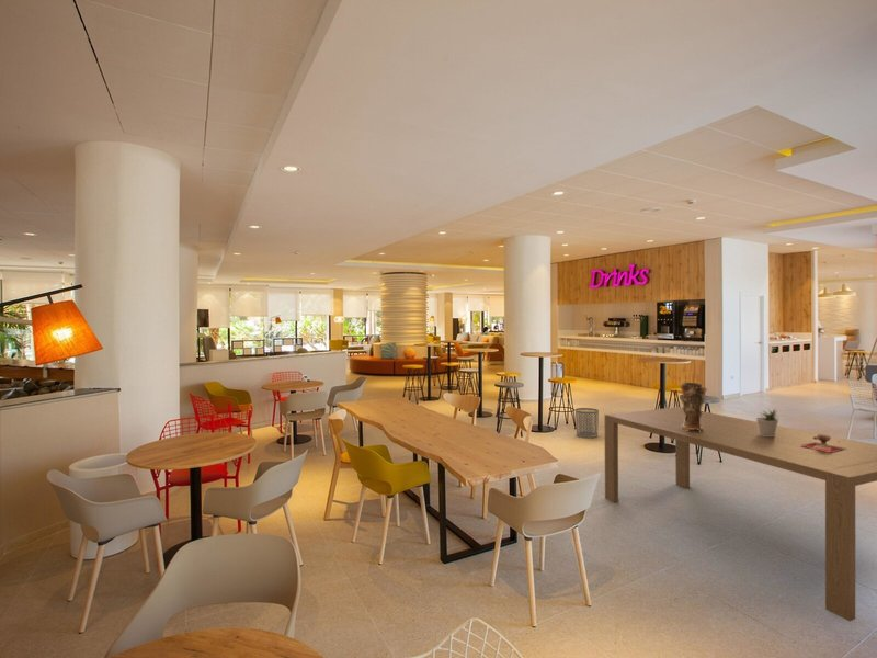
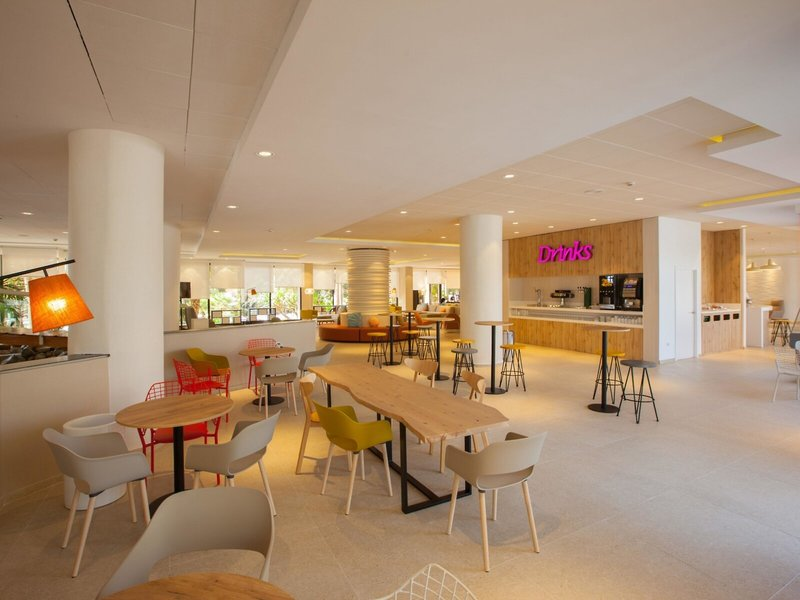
- decorative vase [679,382,708,432]
- potted plant [755,407,779,436]
- dining table [604,406,877,623]
- waste bin [574,407,600,439]
- decorative bowl [800,433,844,452]
